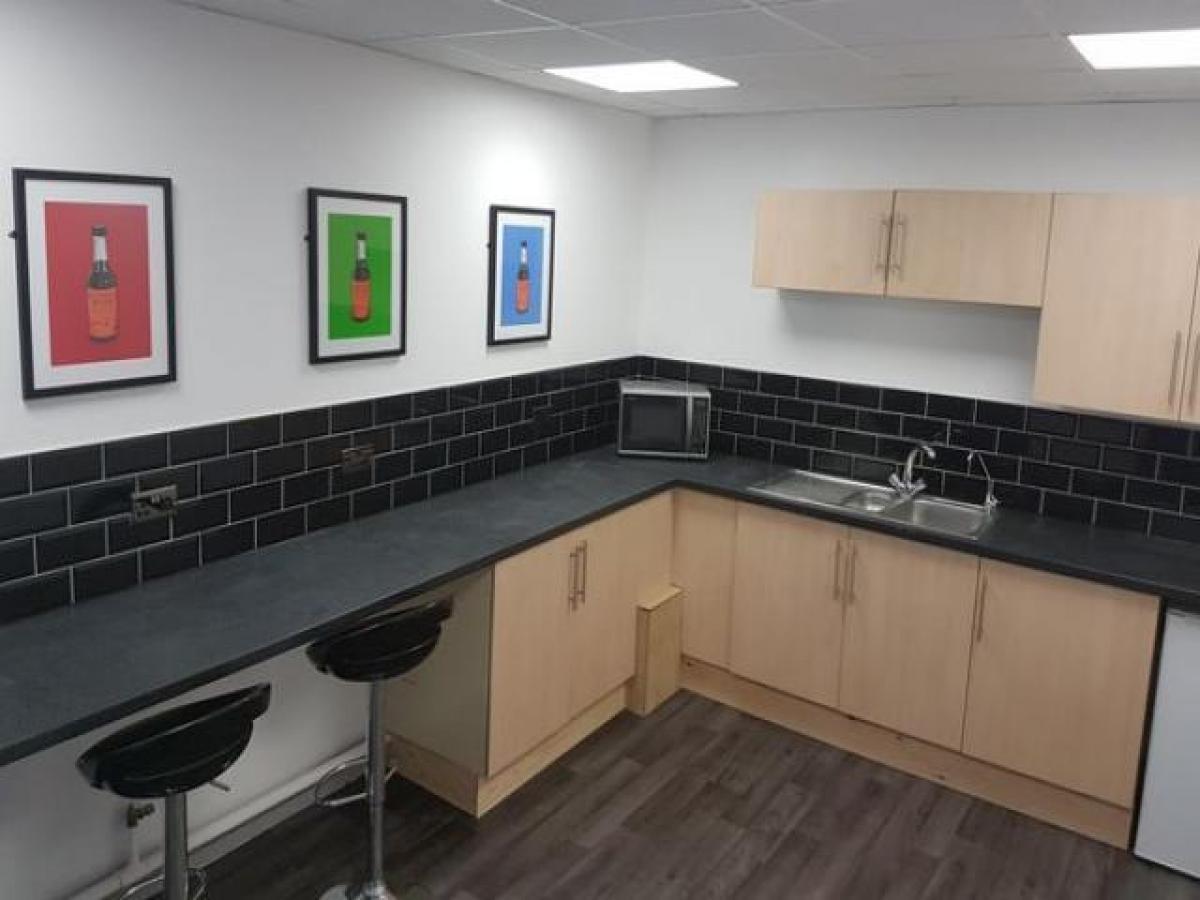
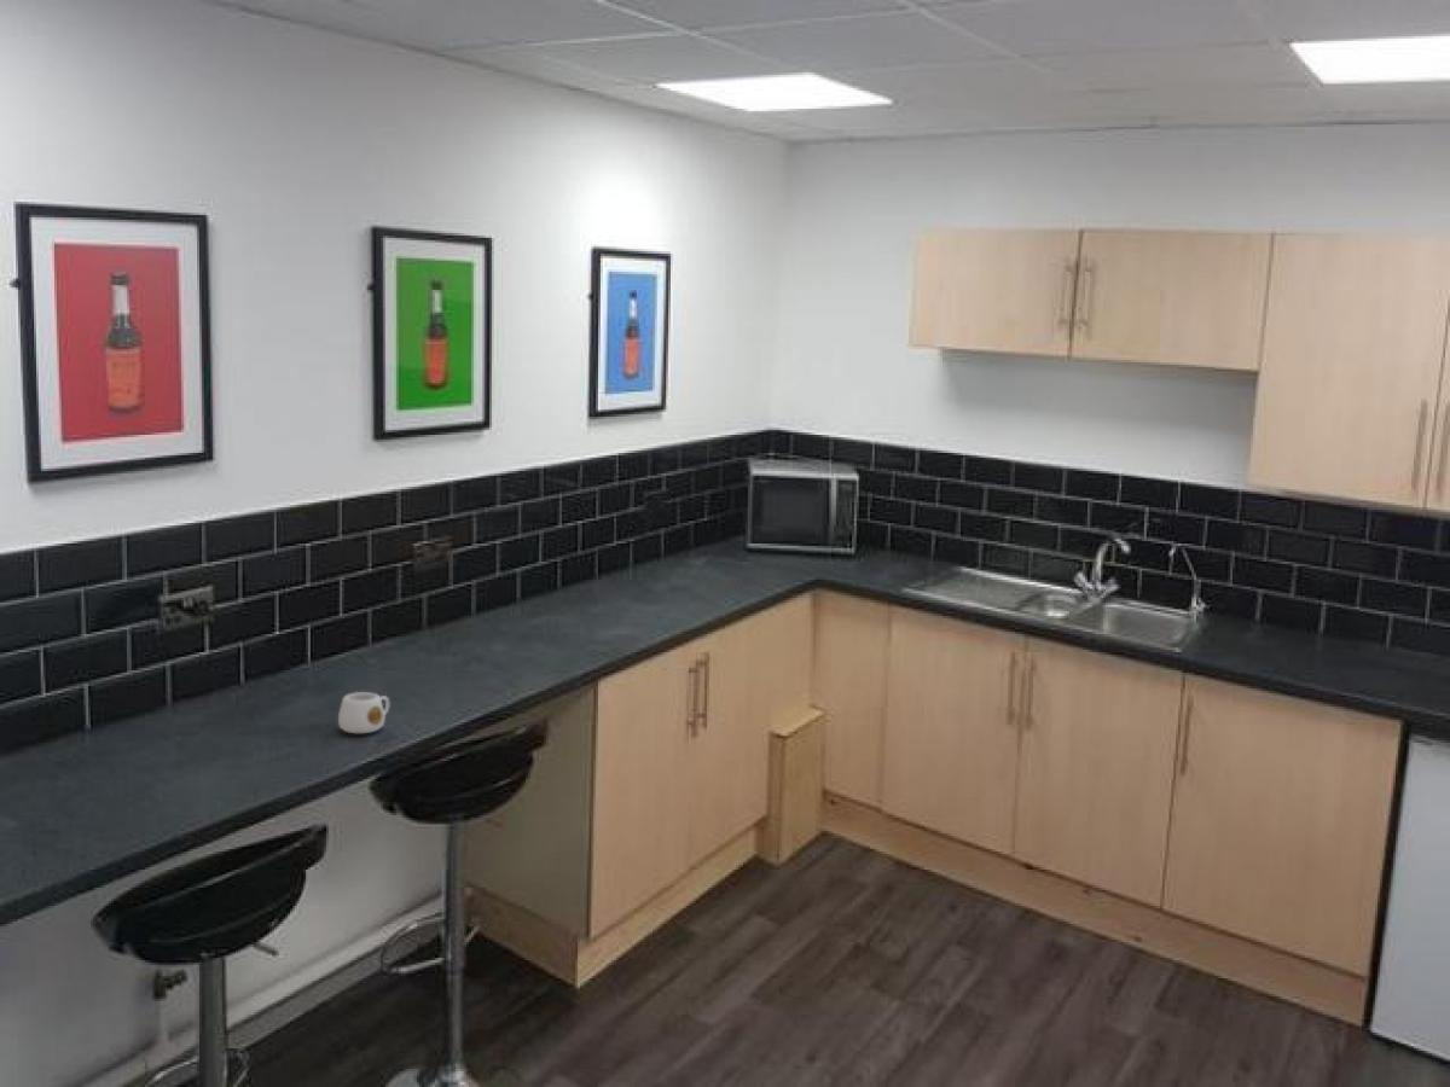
+ mug [337,691,390,734]
